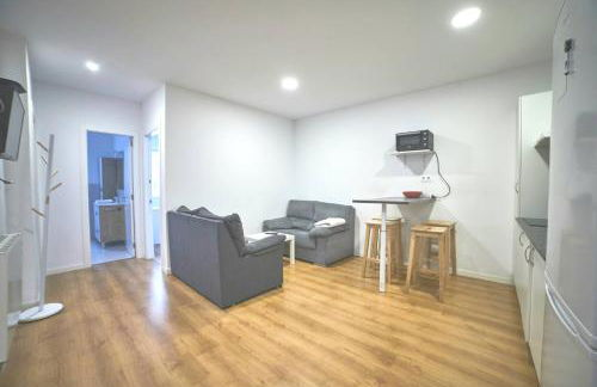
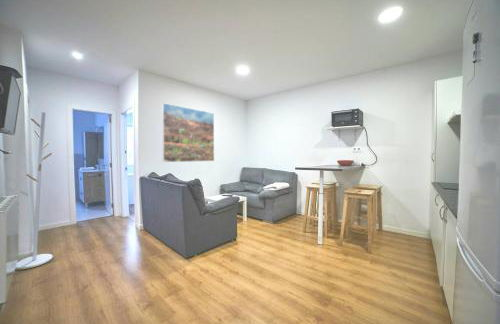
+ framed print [161,102,215,163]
